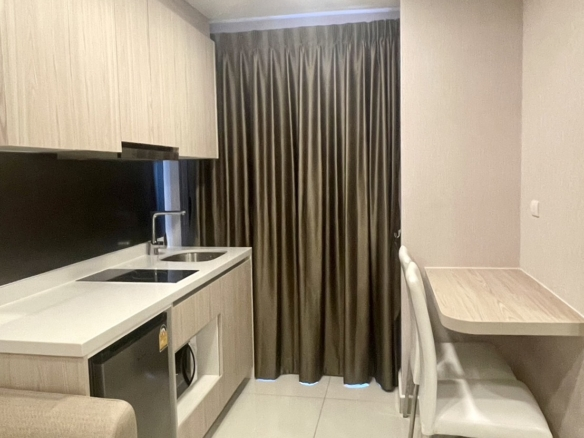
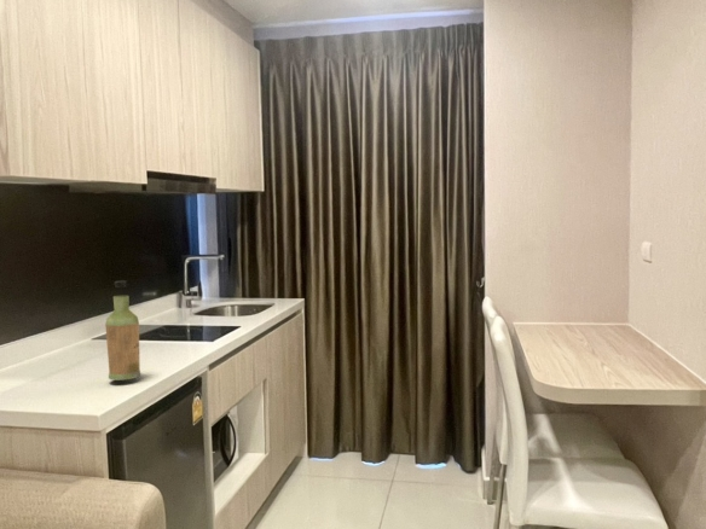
+ bottle [104,280,143,382]
